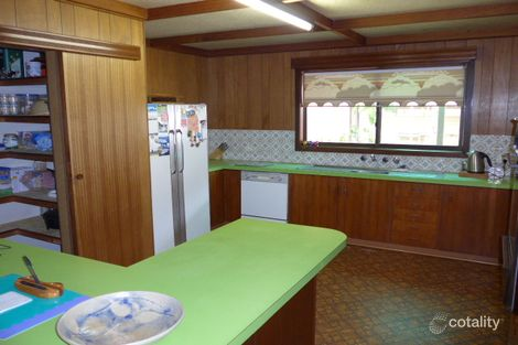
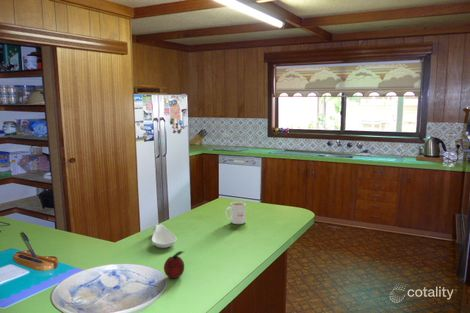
+ fruit [163,250,185,279]
+ spoon rest [151,223,177,249]
+ mug [224,201,247,225]
